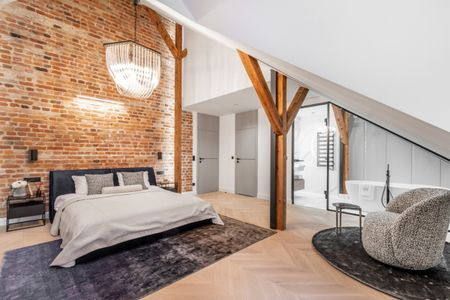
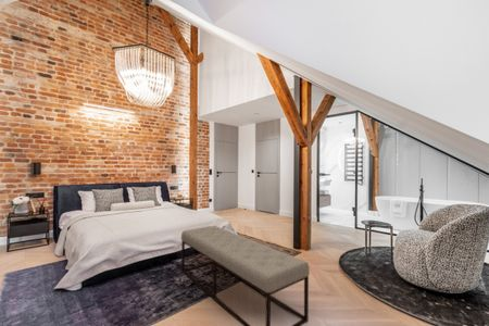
+ bench [180,225,311,326]
